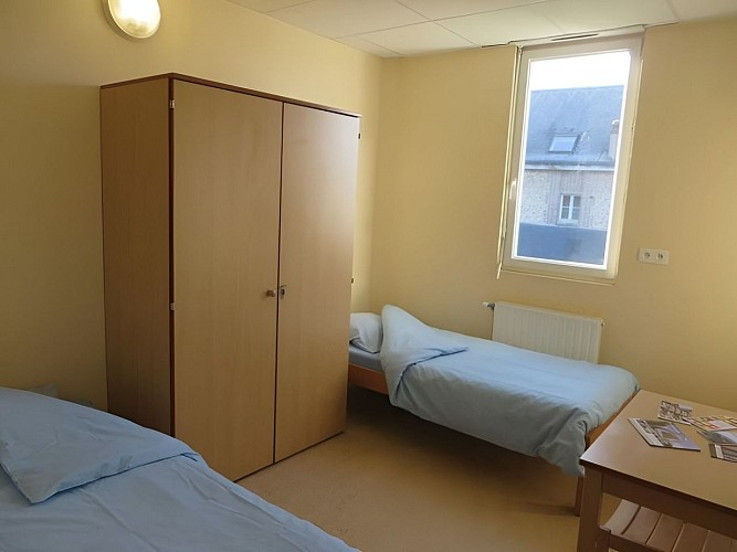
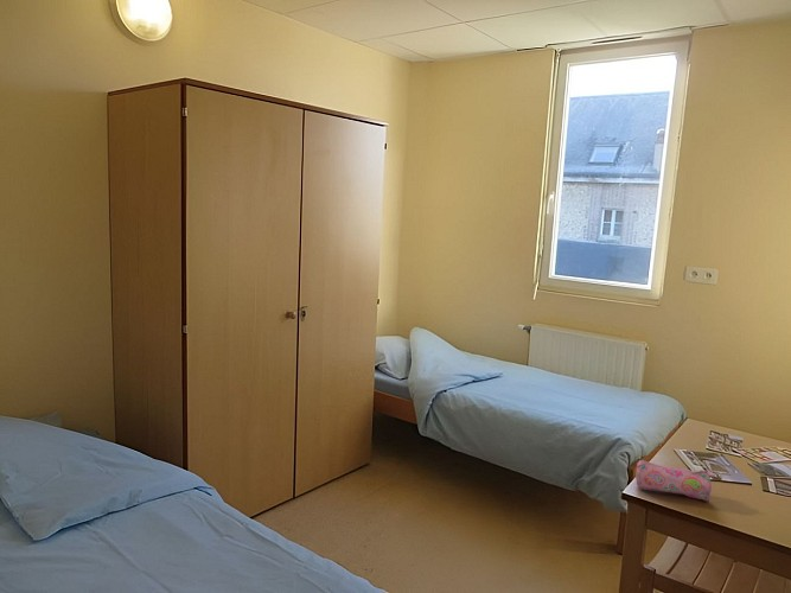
+ pencil case [634,459,715,503]
